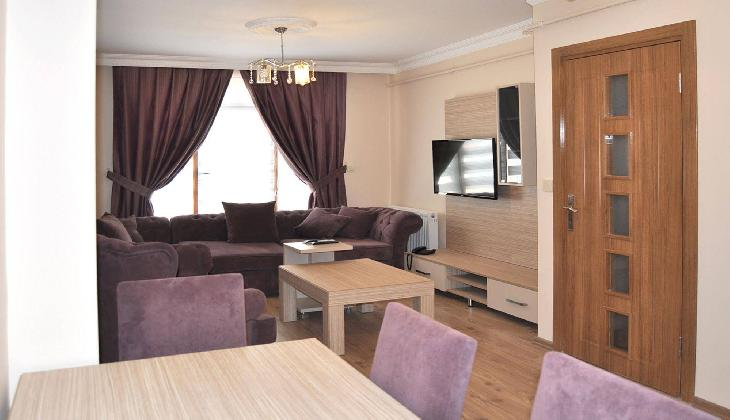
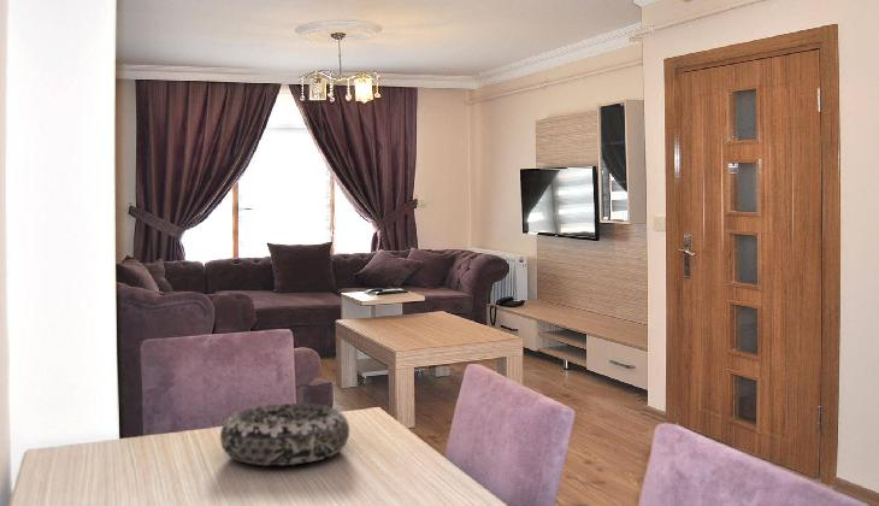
+ decorative bowl [219,402,350,466]
